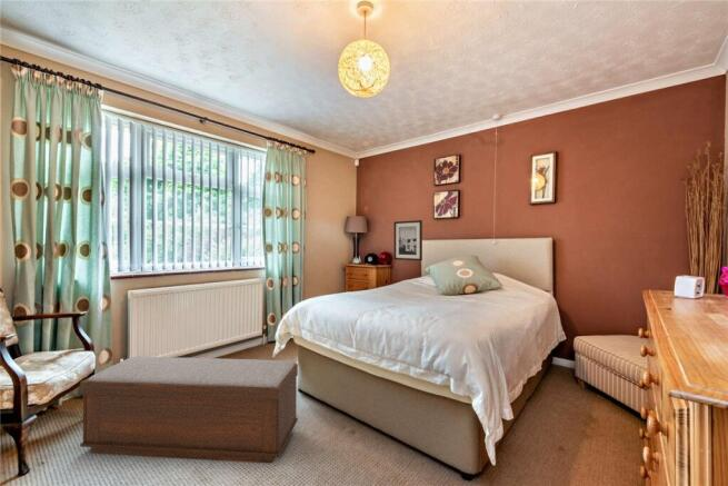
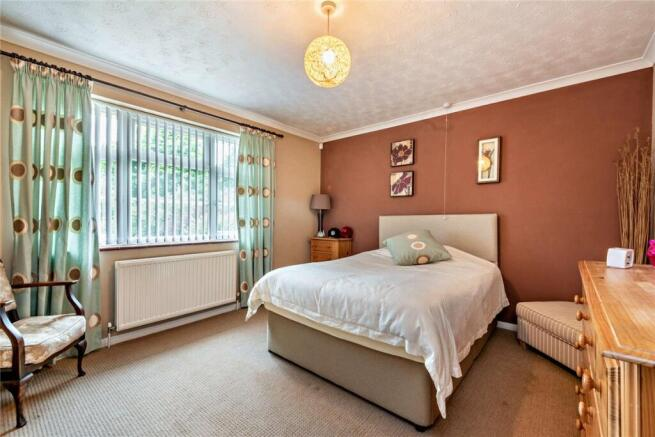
- bench [79,356,299,464]
- wall art [393,219,423,261]
